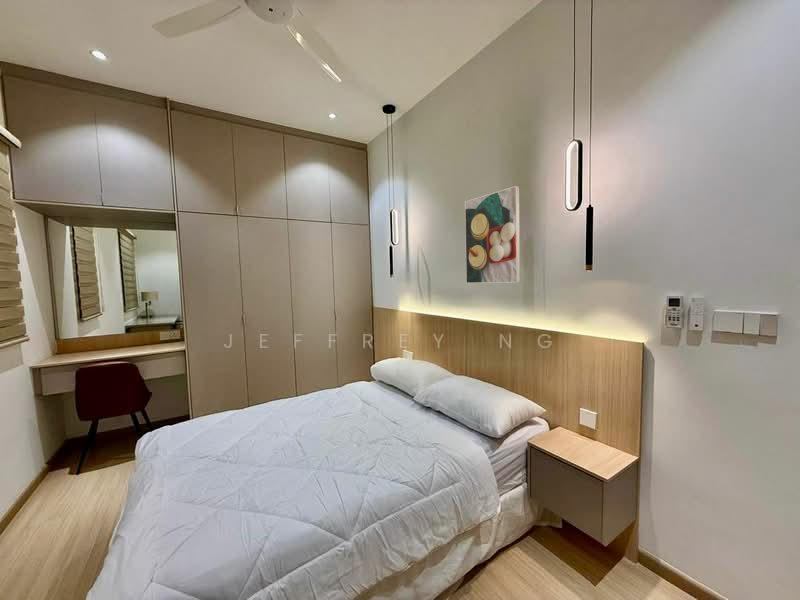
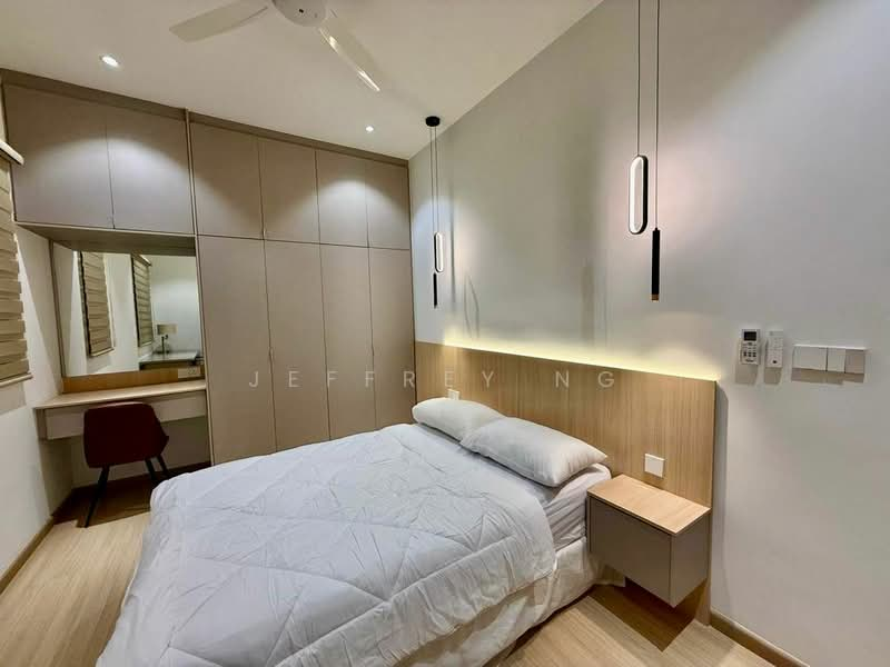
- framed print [464,185,521,284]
